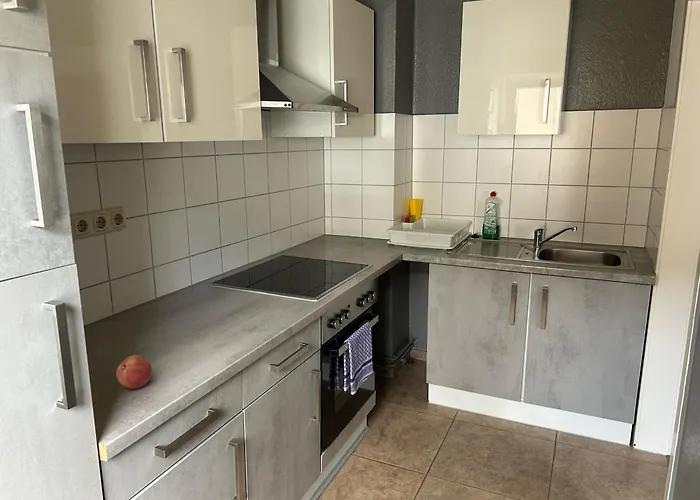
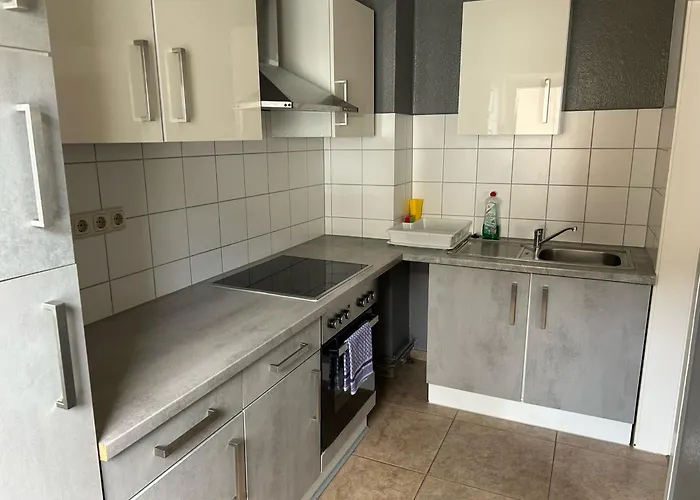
- fruit [115,354,153,390]
